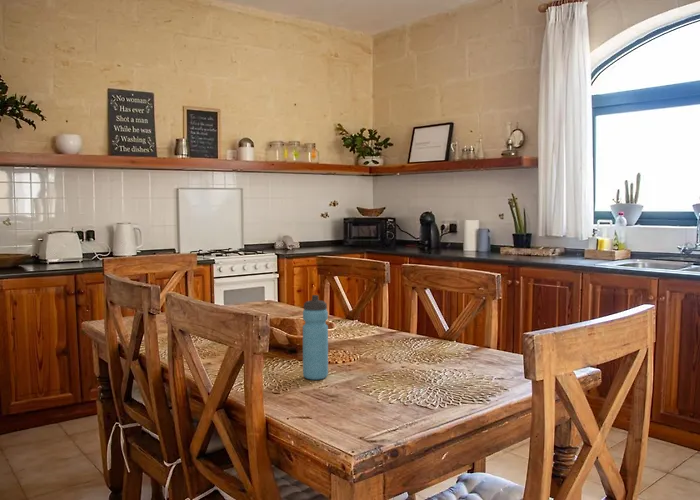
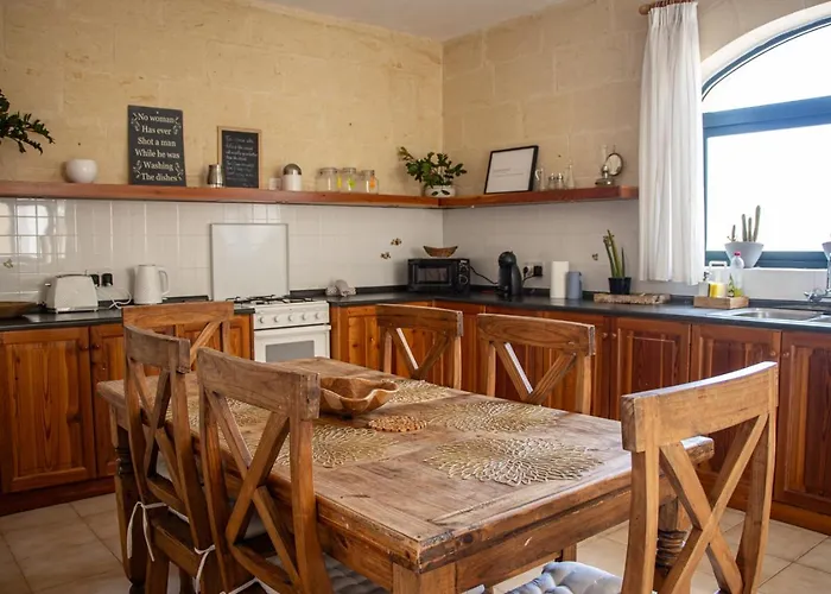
- water bottle [302,294,329,381]
